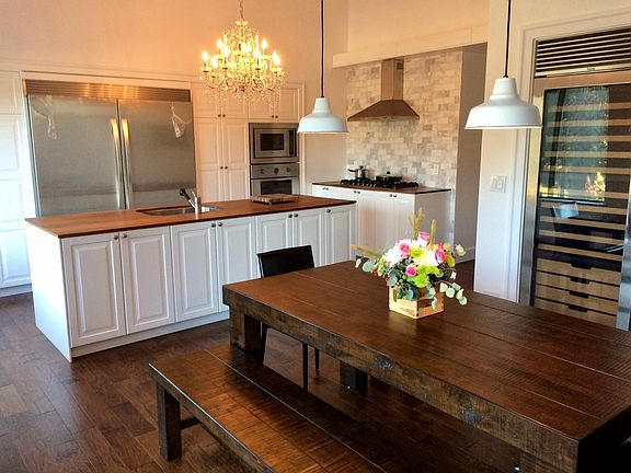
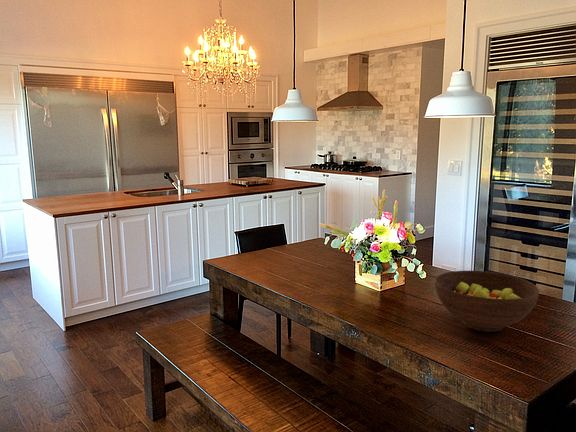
+ fruit bowl [434,270,540,333]
